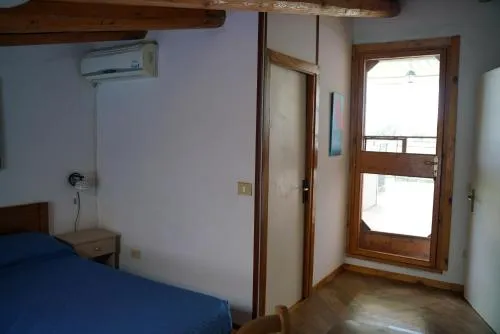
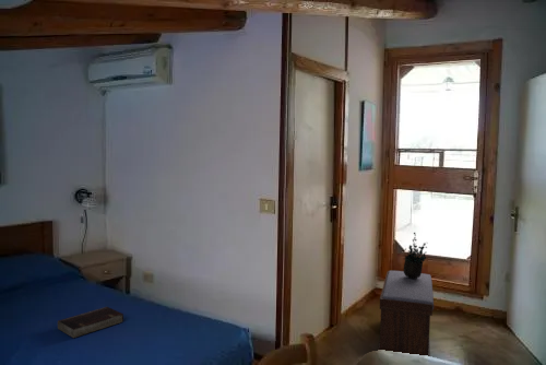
+ bench [377,270,435,357]
+ hardback book [57,306,124,339]
+ potted plant [403,232,428,279]
